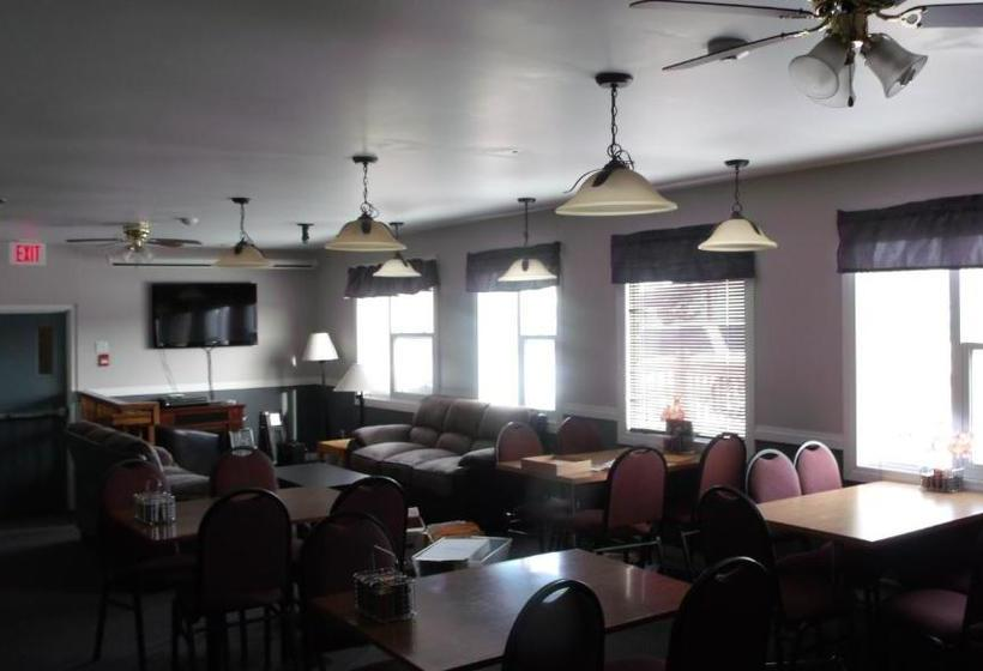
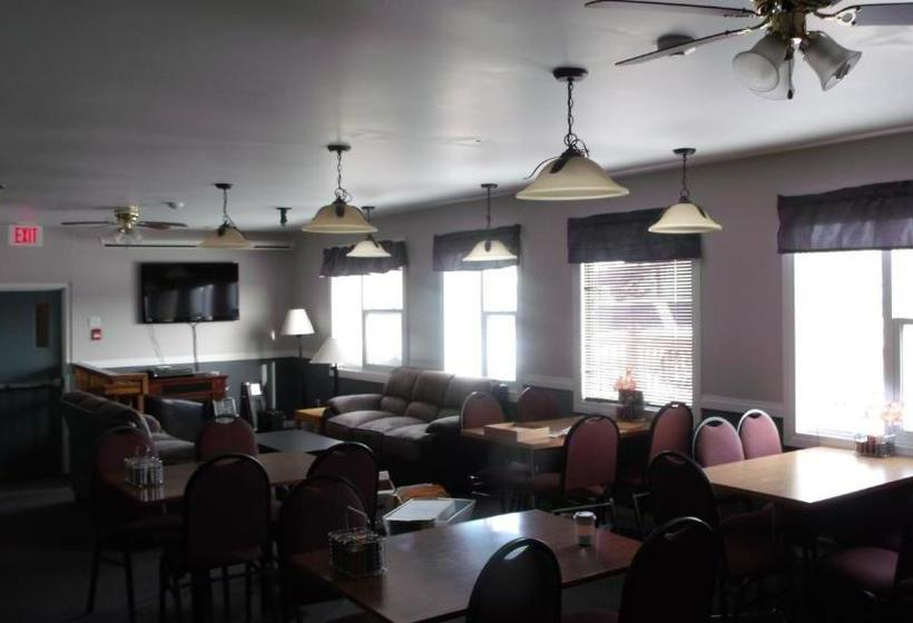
+ coffee cup [572,511,597,546]
